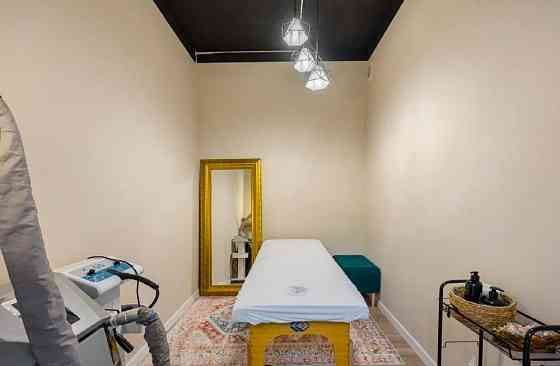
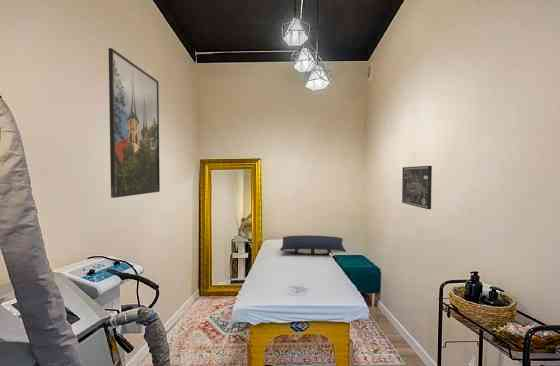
+ wall art [401,165,433,210]
+ pillow [279,235,347,255]
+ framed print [107,47,161,199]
